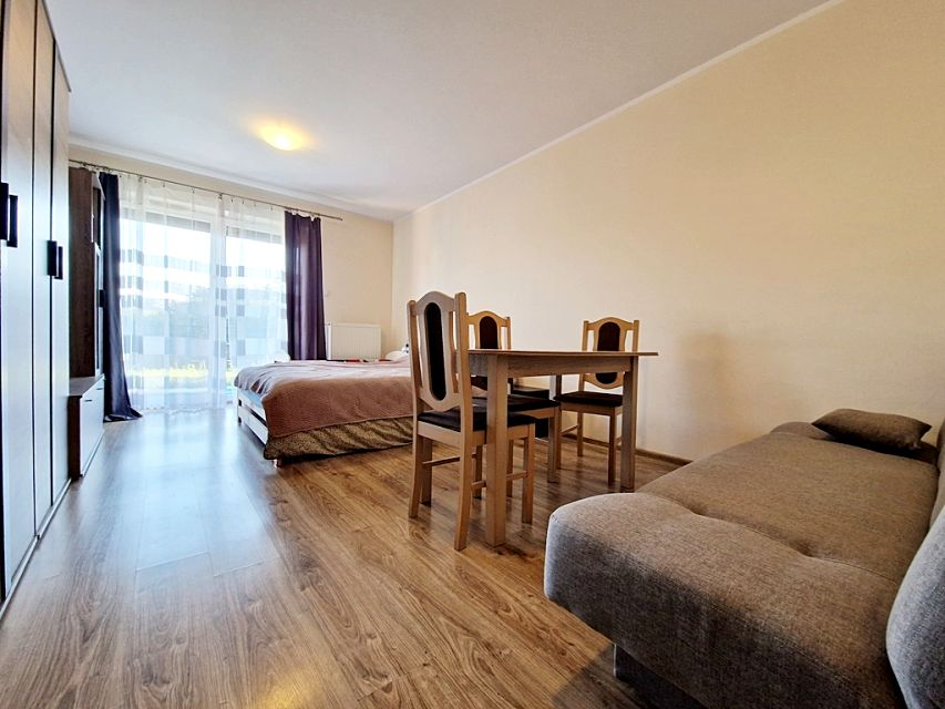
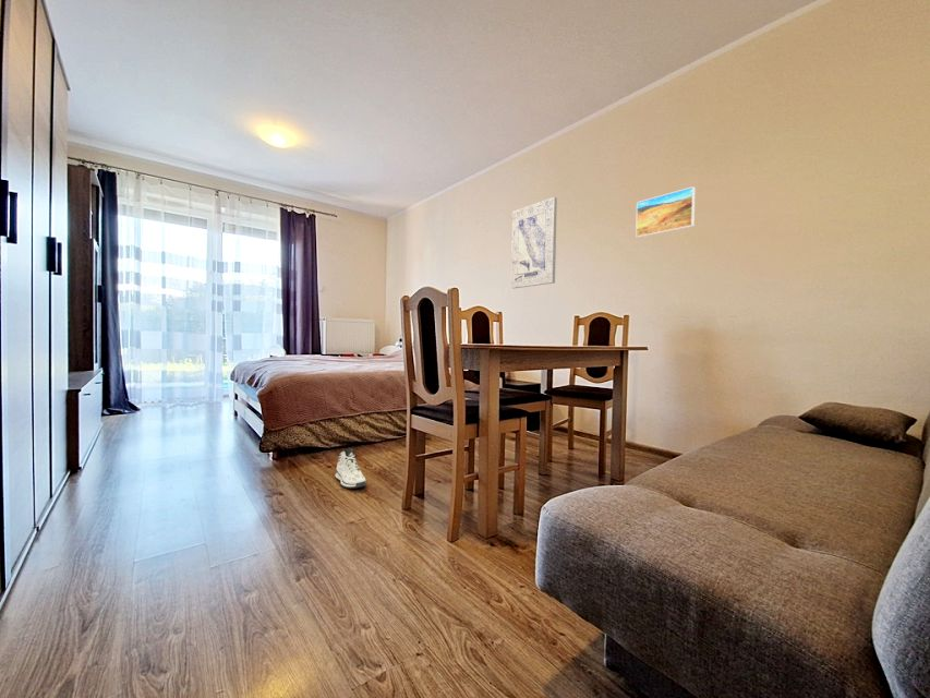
+ sneaker [335,448,367,490]
+ wall art [510,196,558,289]
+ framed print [635,185,697,239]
